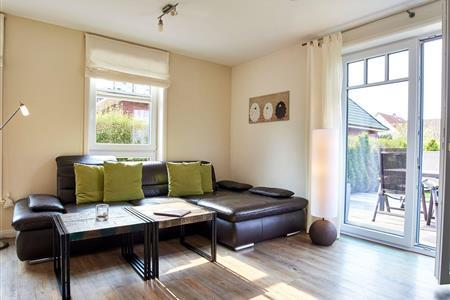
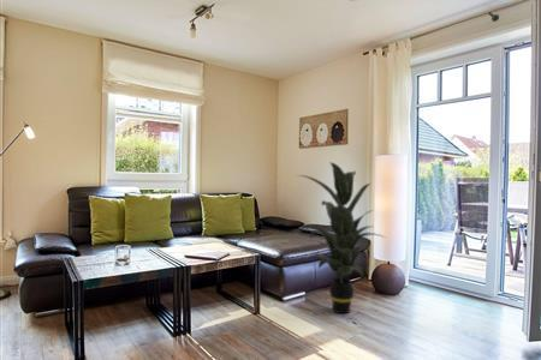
+ indoor plant [295,161,386,314]
